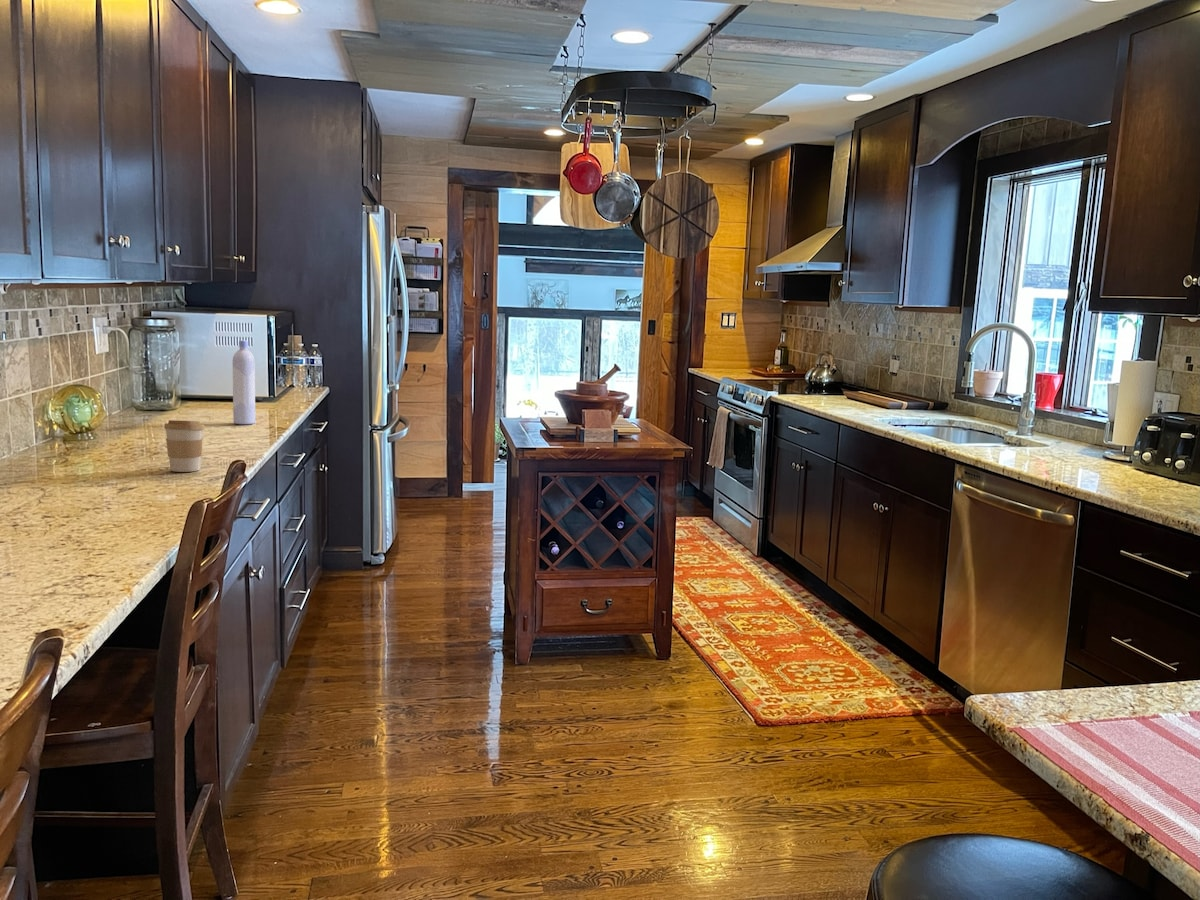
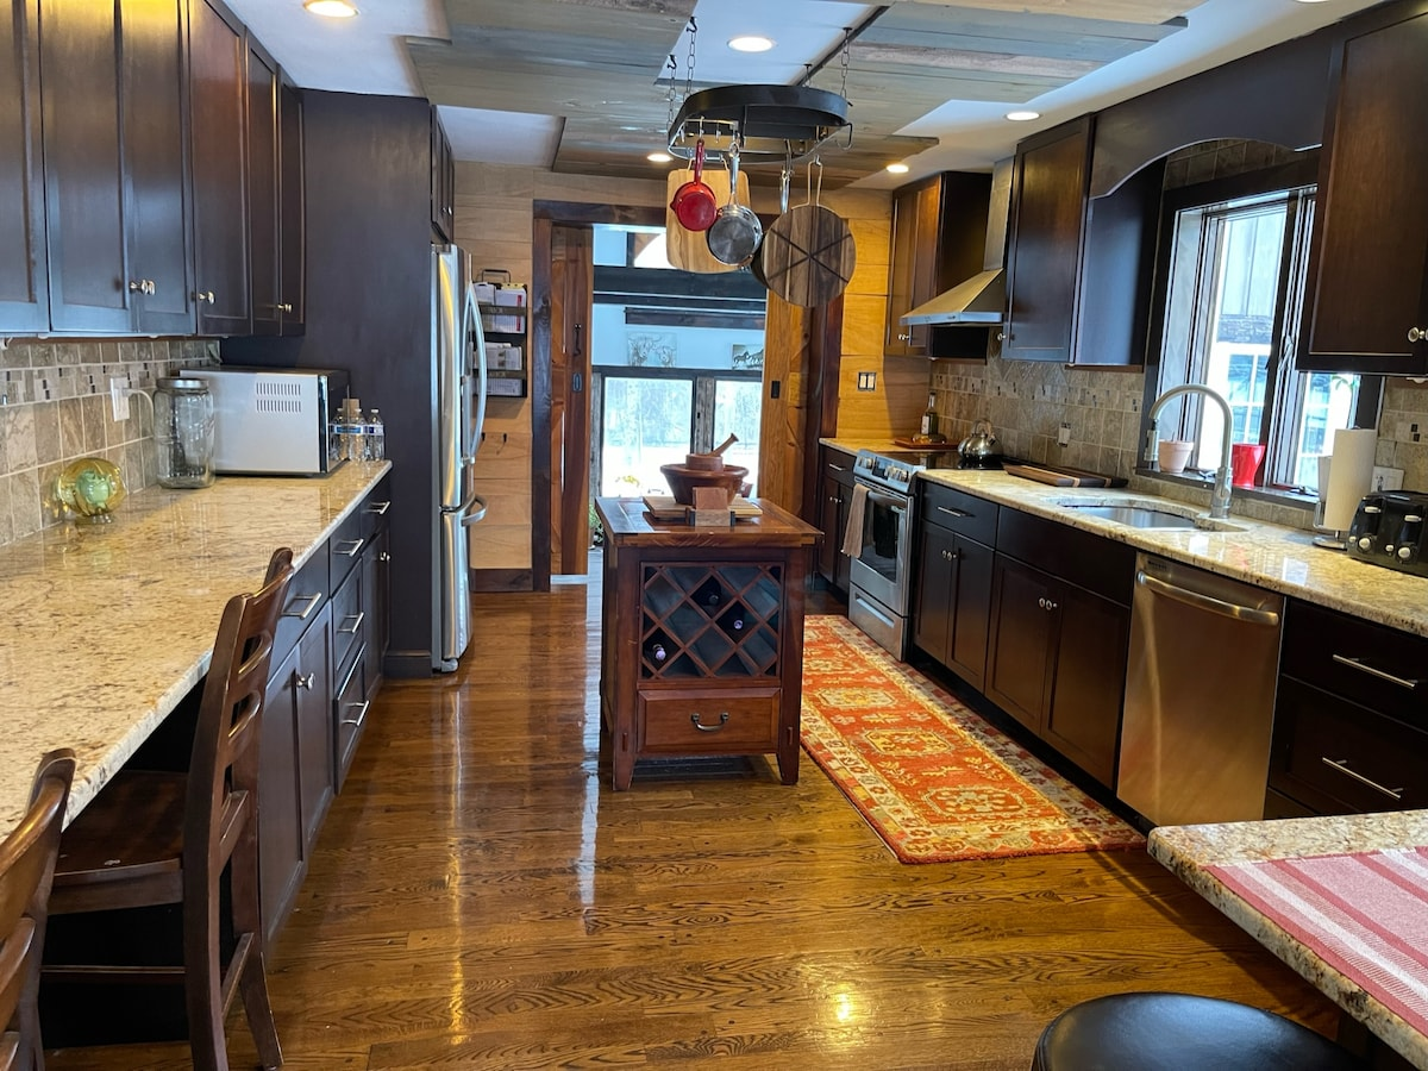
- bottle [232,339,256,425]
- coffee cup [163,419,206,473]
